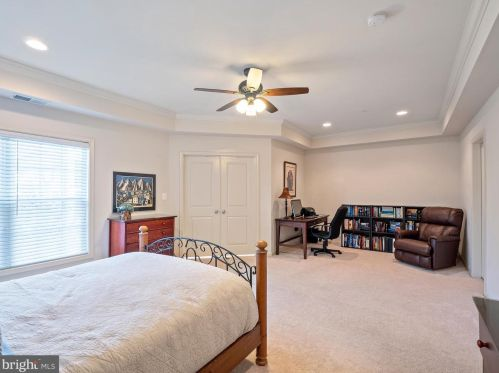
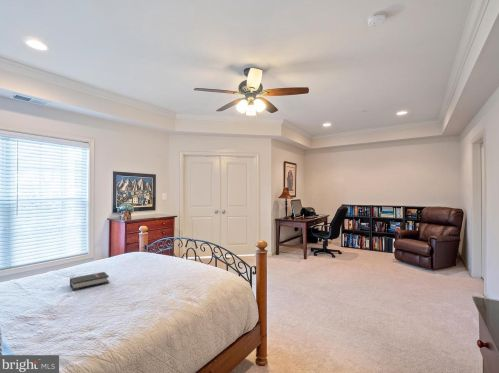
+ hardback book [69,271,110,291]
